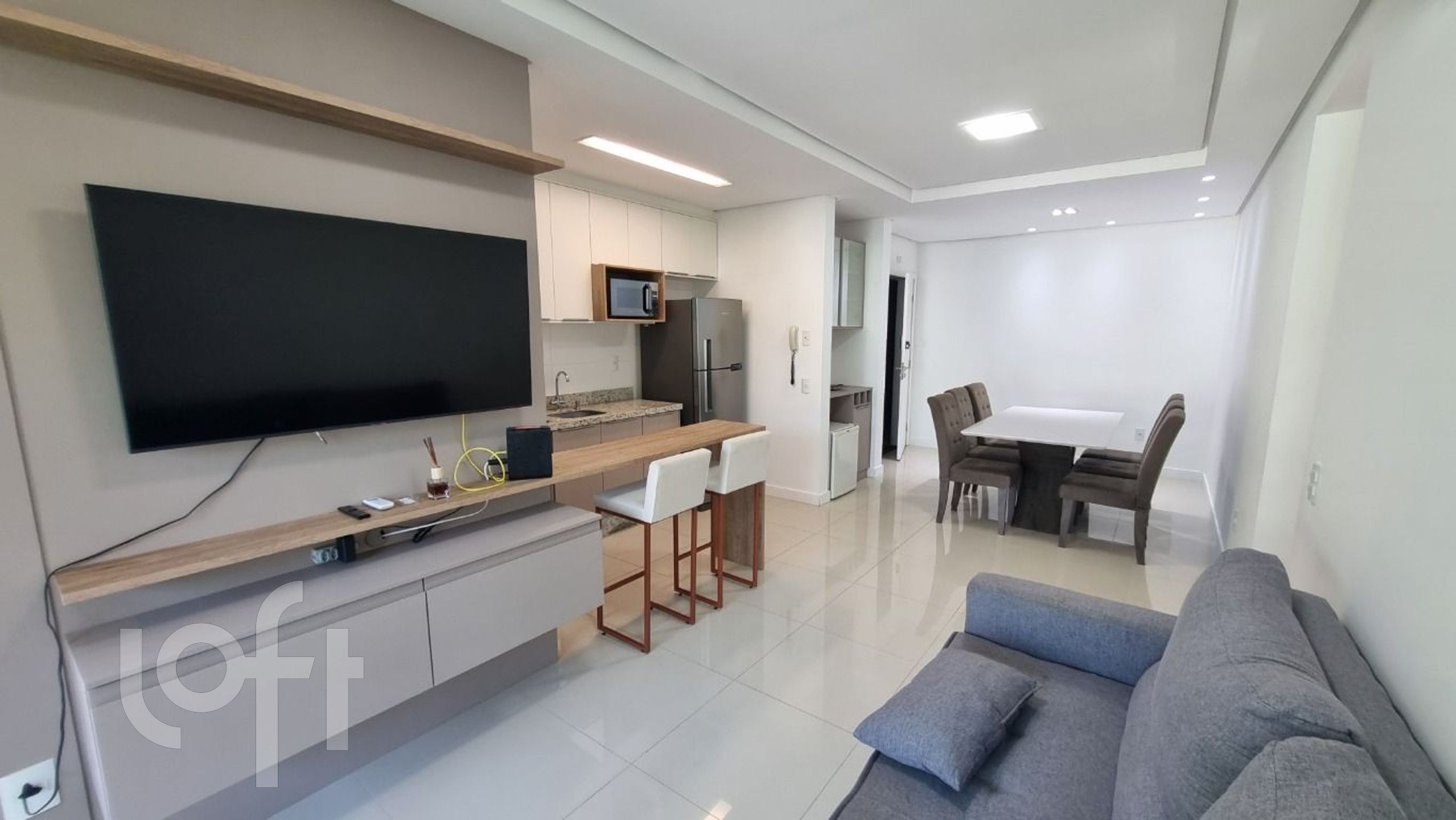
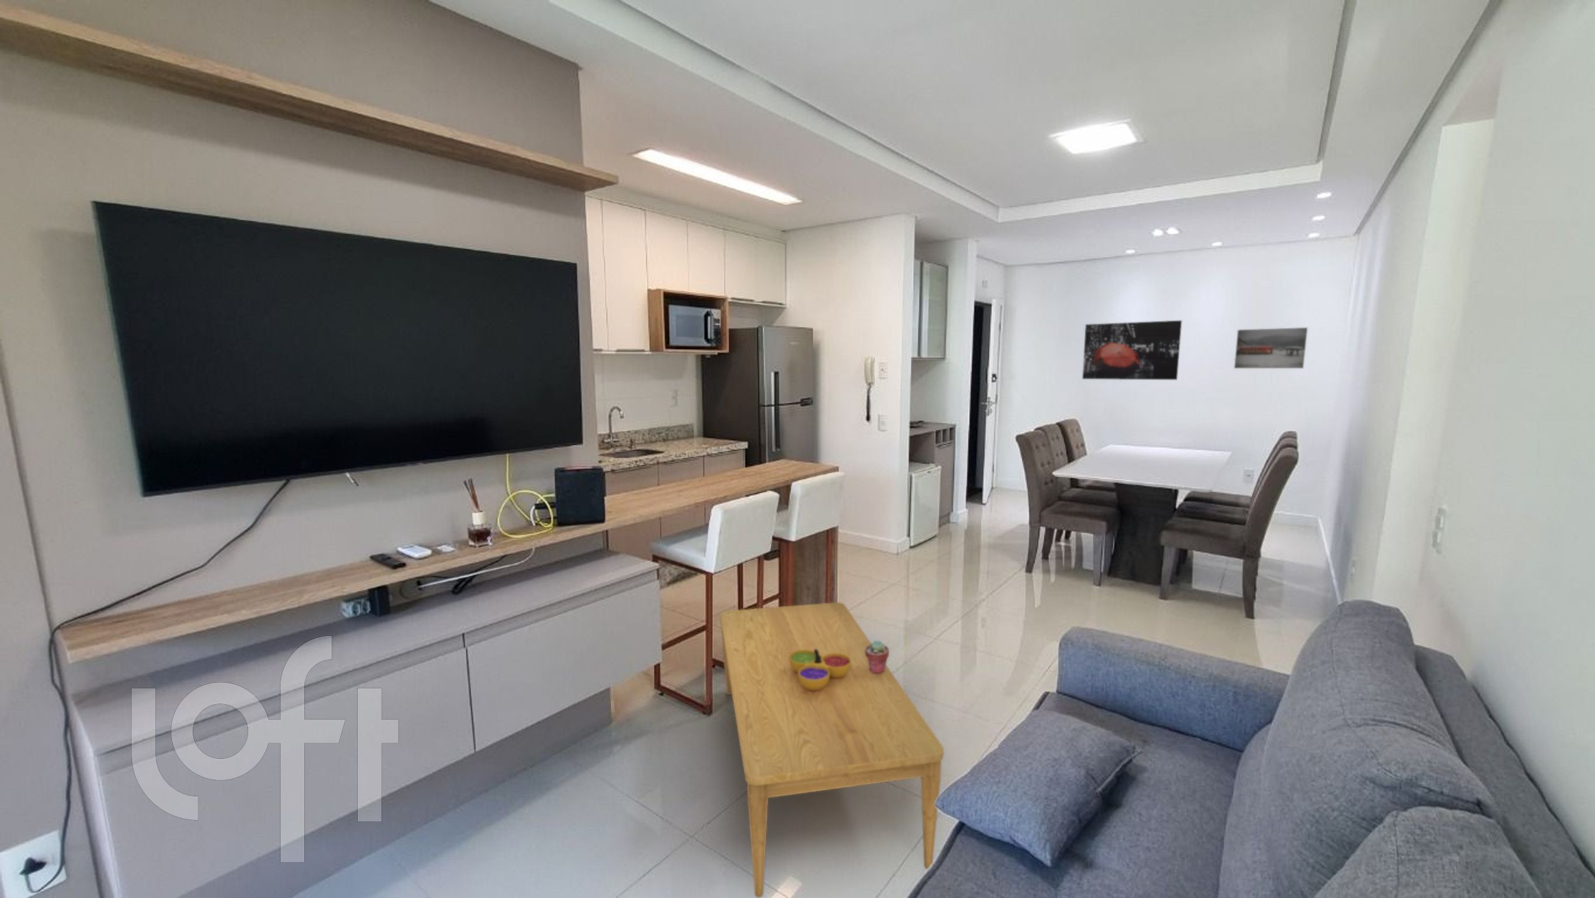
+ wall art [1082,320,1182,380]
+ potted succulent [864,640,890,674]
+ decorative bowl [790,649,851,690]
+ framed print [1233,326,1308,369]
+ coffee table [720,602,944,898]
